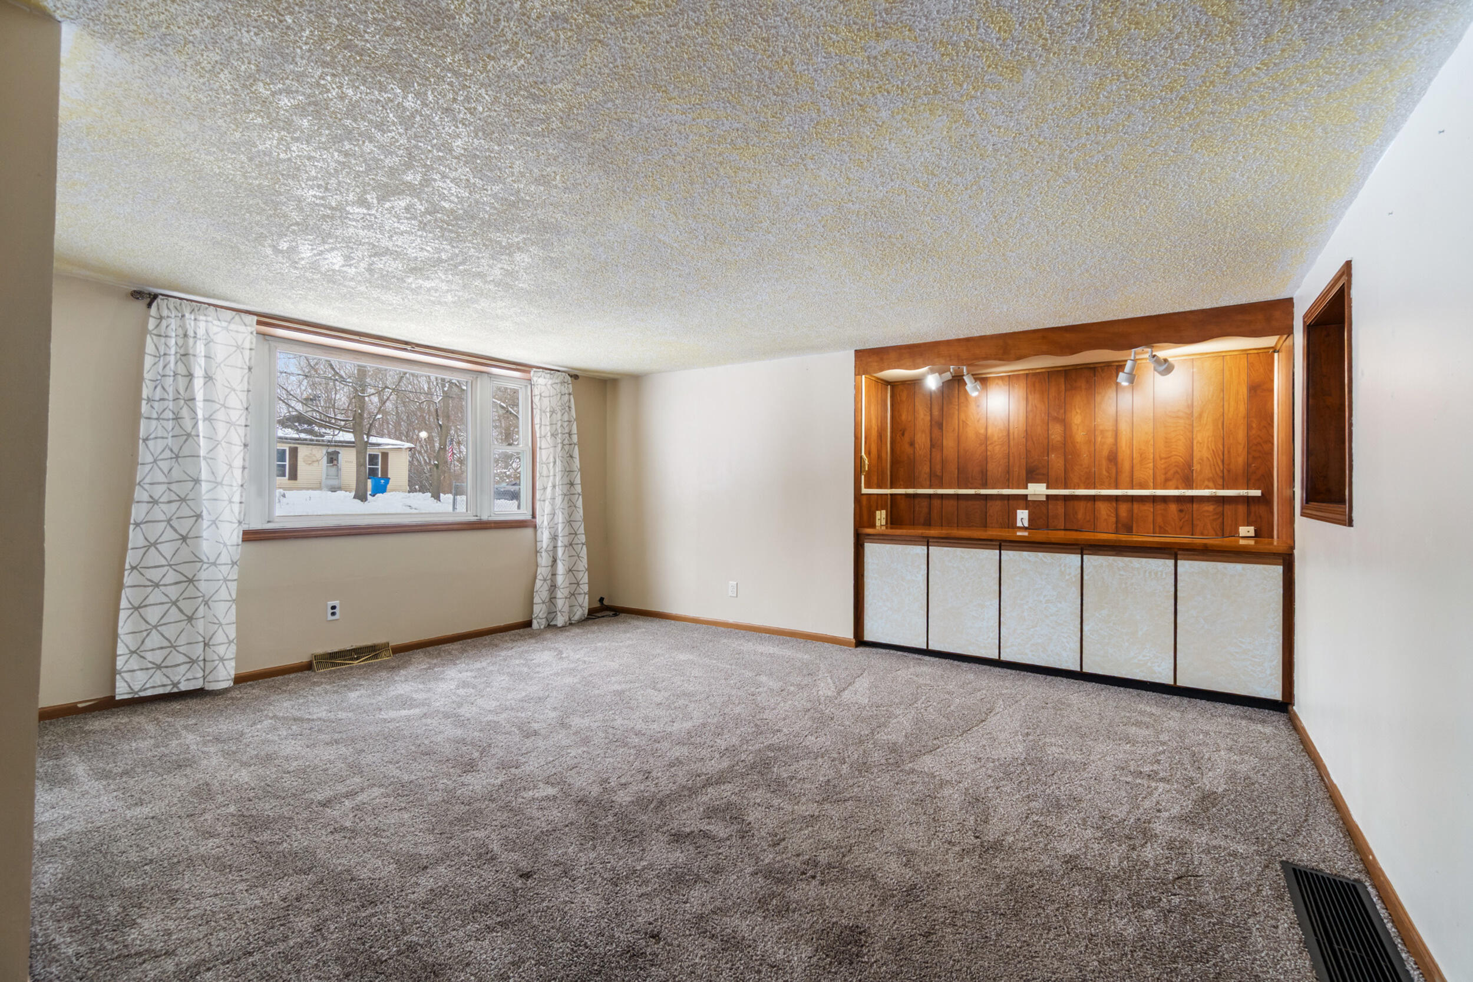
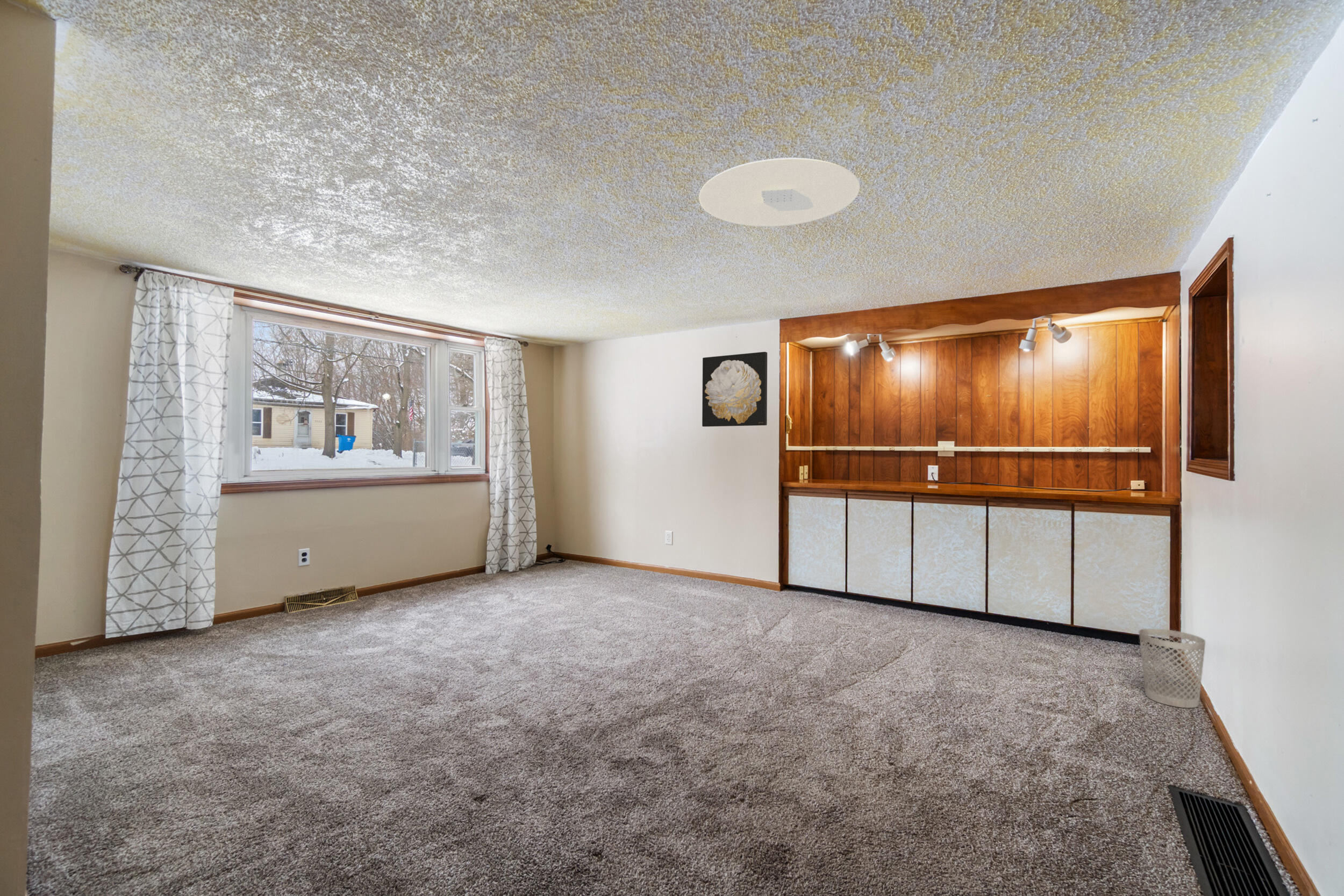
+ ceiling light [698,157,860,227]
+ wastebasket [1139,628,1206,708]
+ wall art [702,352,768,427]
